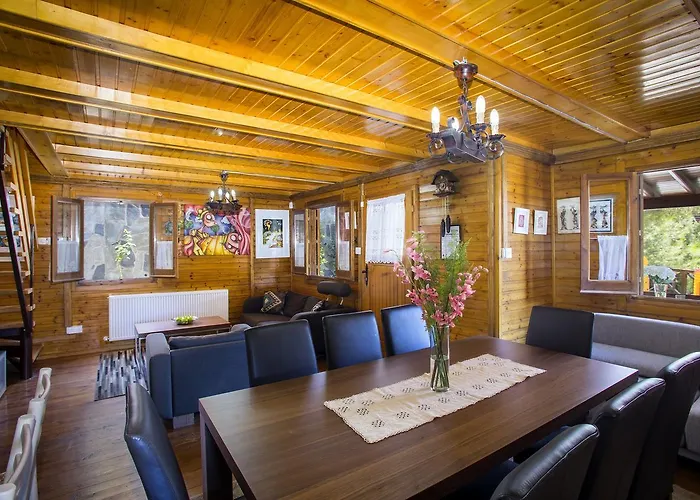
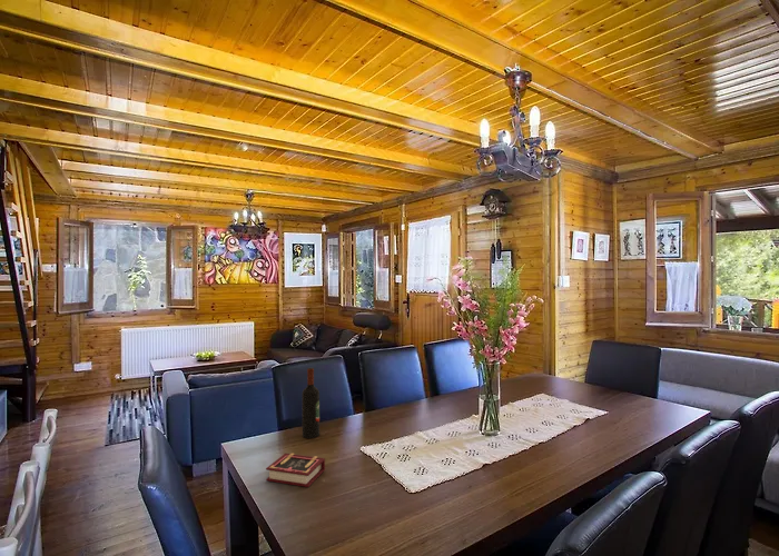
+ book [265,453,326,488]
+ wine bottle [302,367,321,439]
